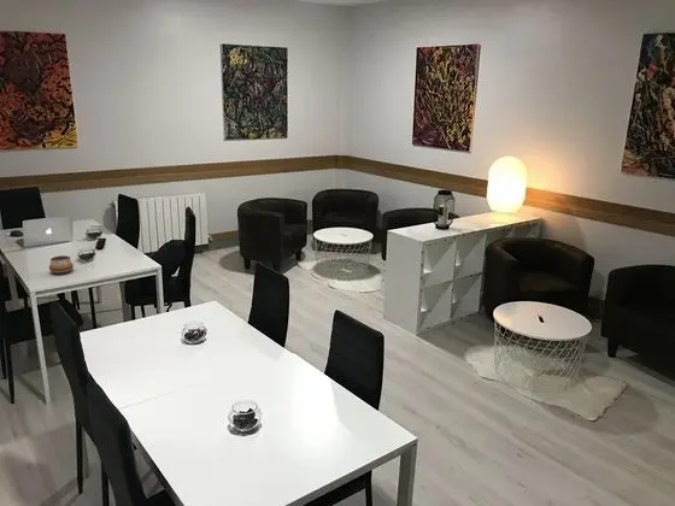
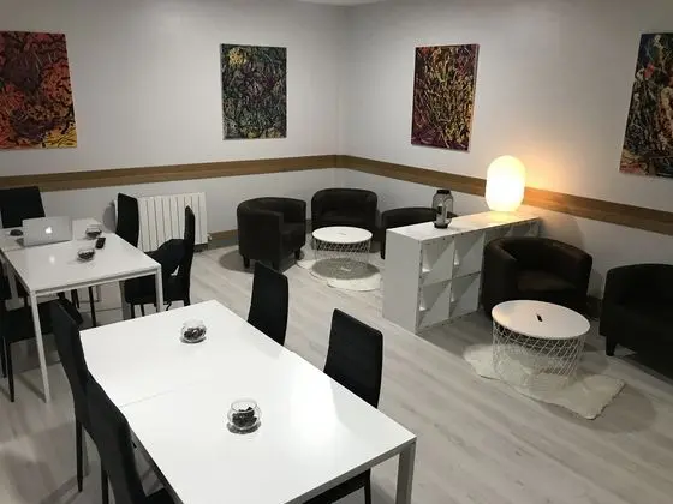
- decorative bowl [48,254,75,276]
